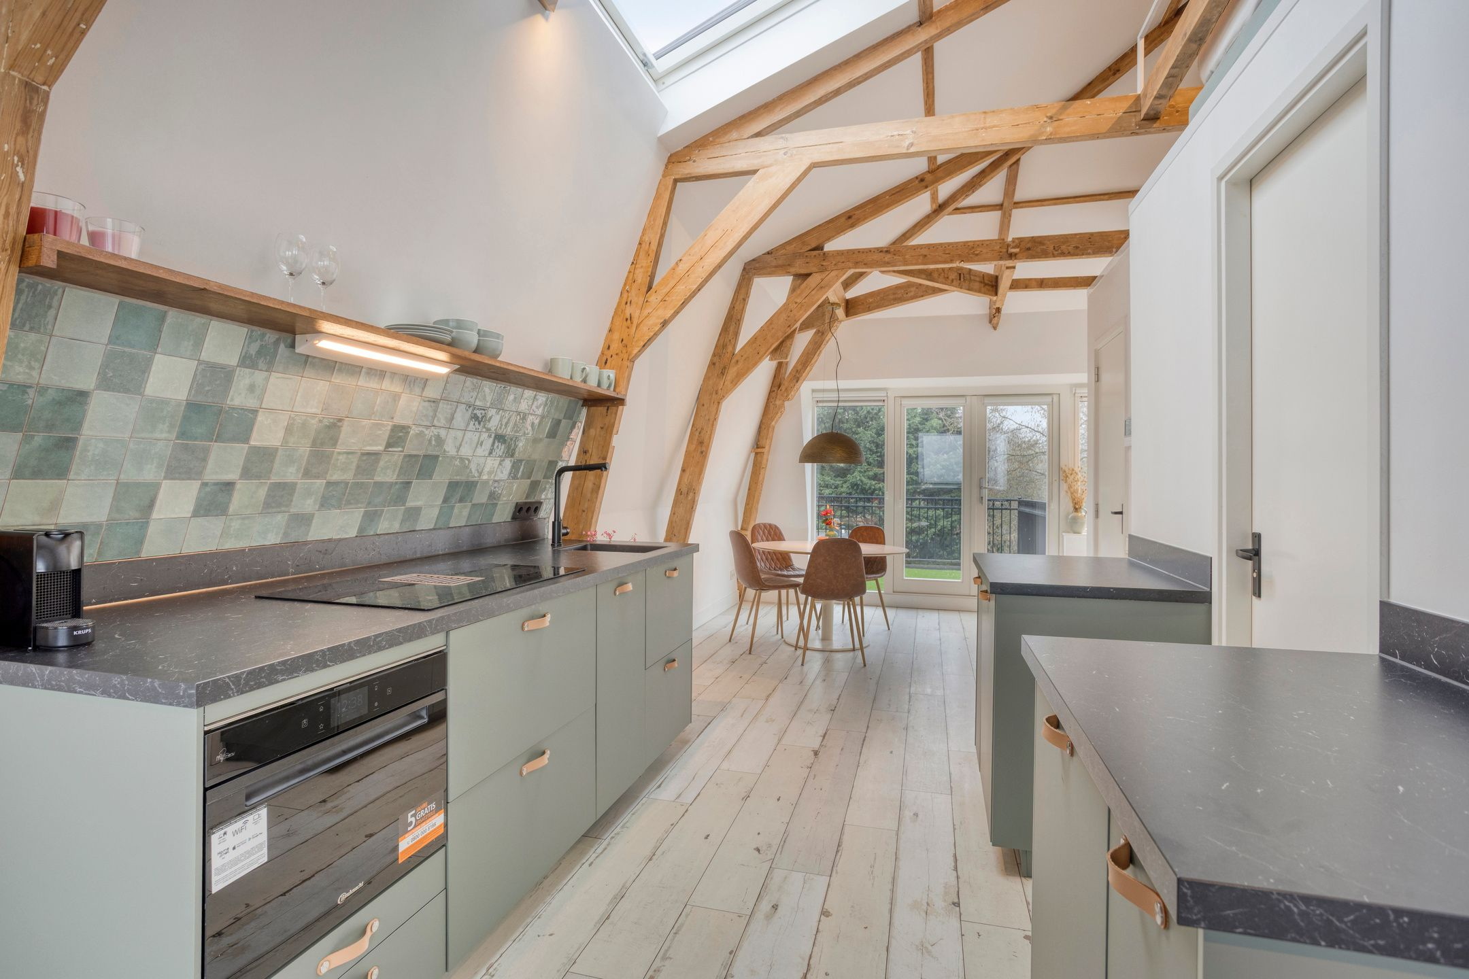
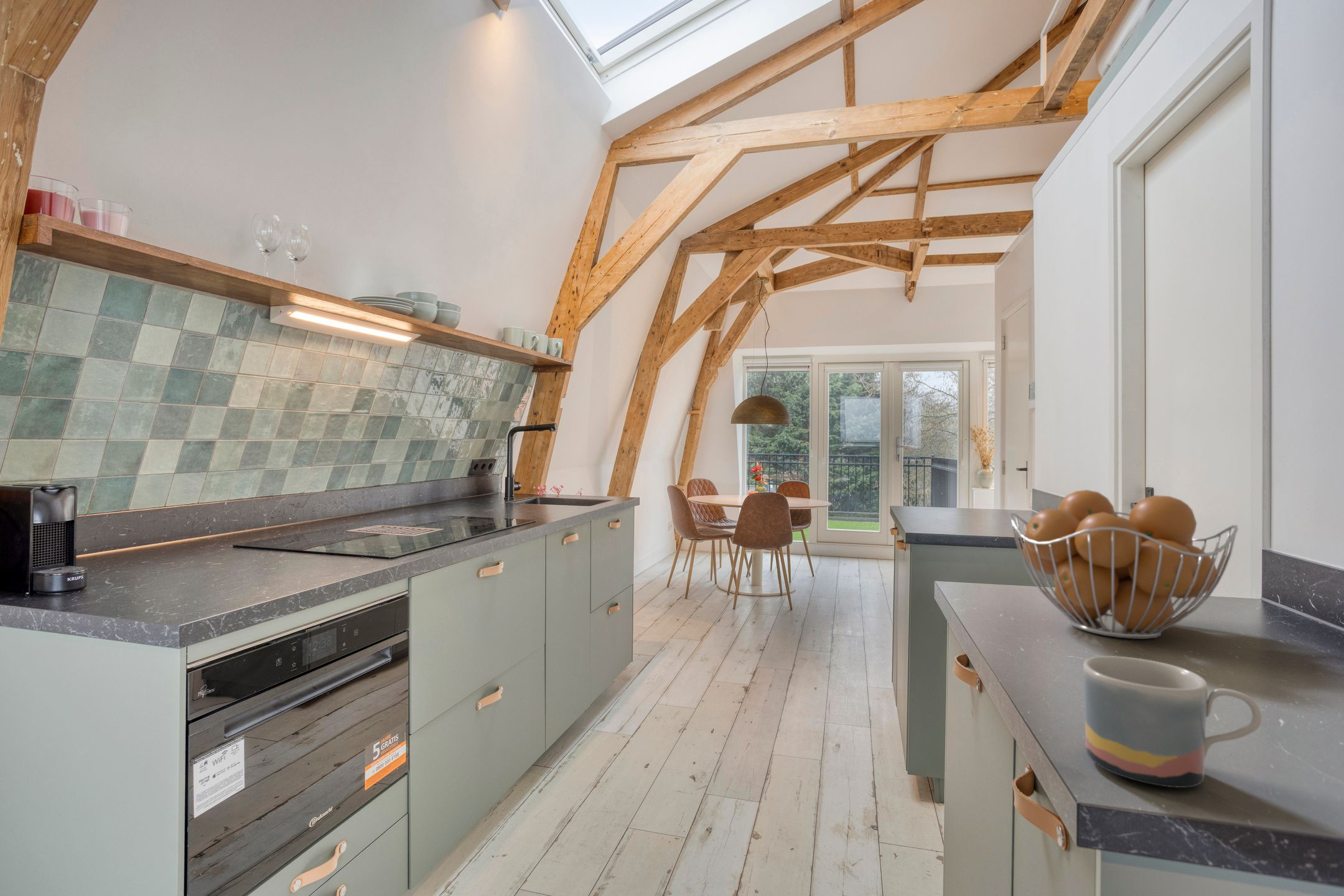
+ fruit basket [1009,489,1239,640]
+ mug [1083,655,1262,788]
